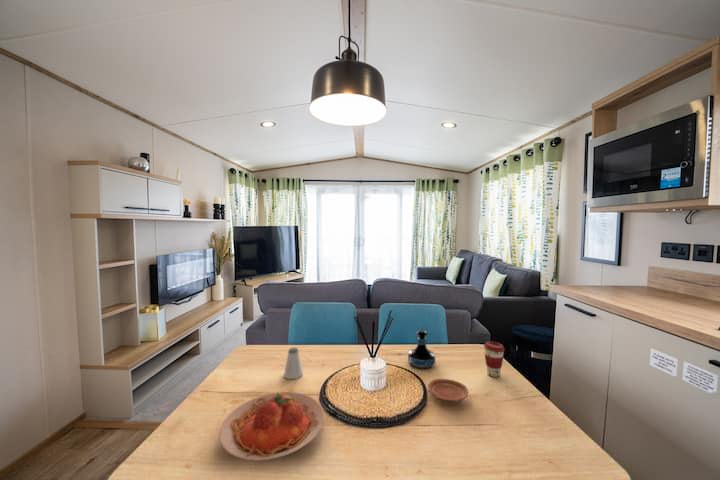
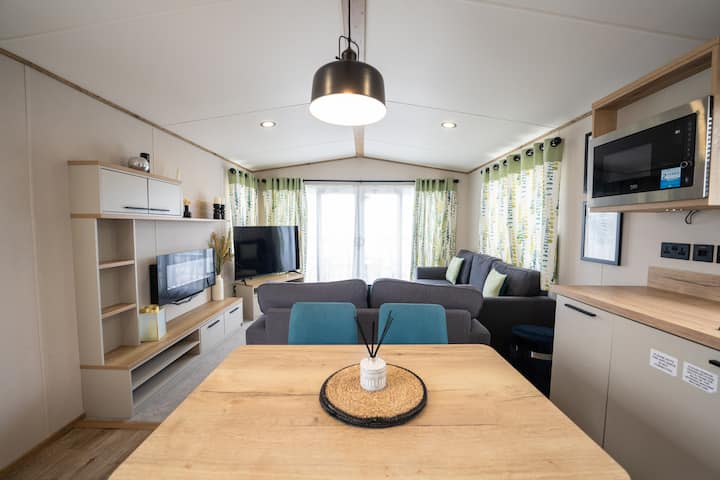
- plate [427,378,469,403]
- saltshaker [283,347,304,380]
- plate [218,391,325,461]
- tequila bottle [407,329,436,370]
- coffee cup [483,341,506,378]
